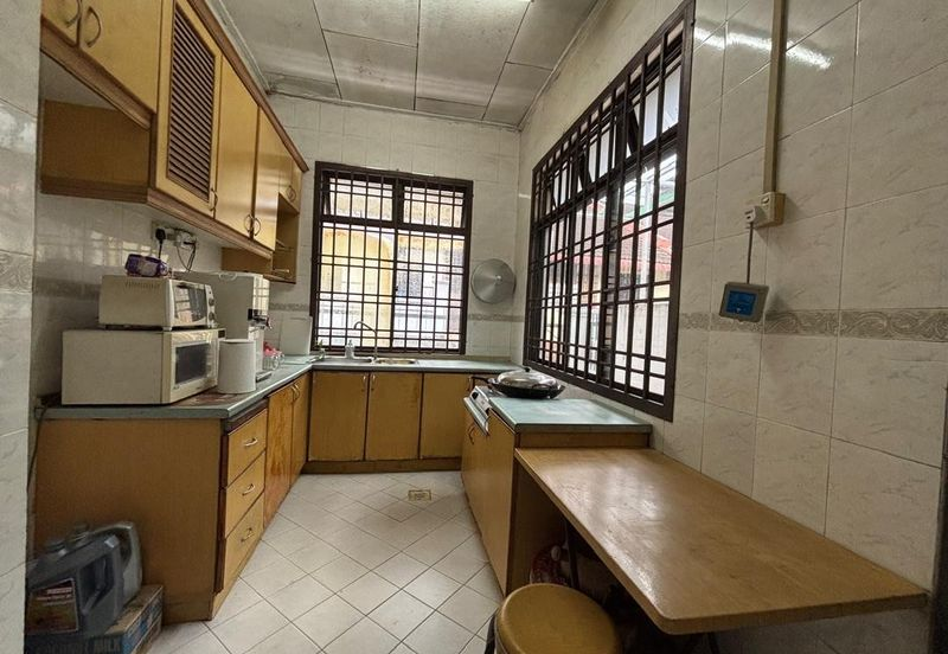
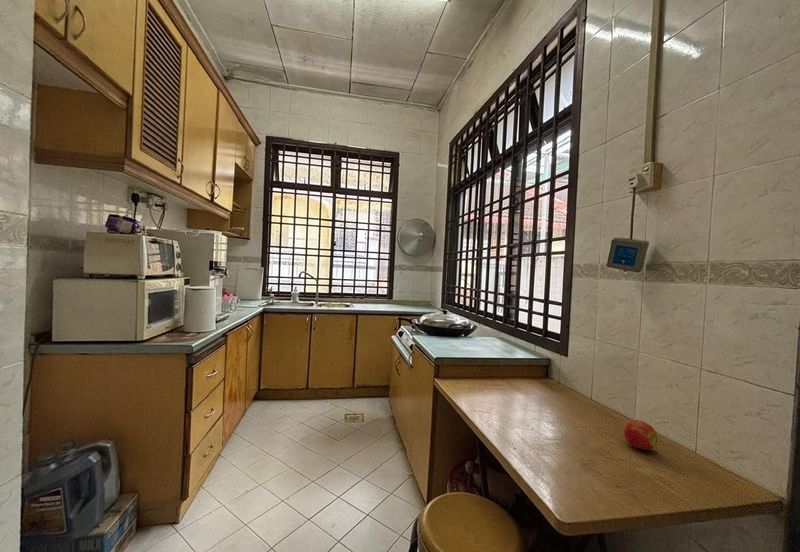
+ apple [623,419,659,451]
